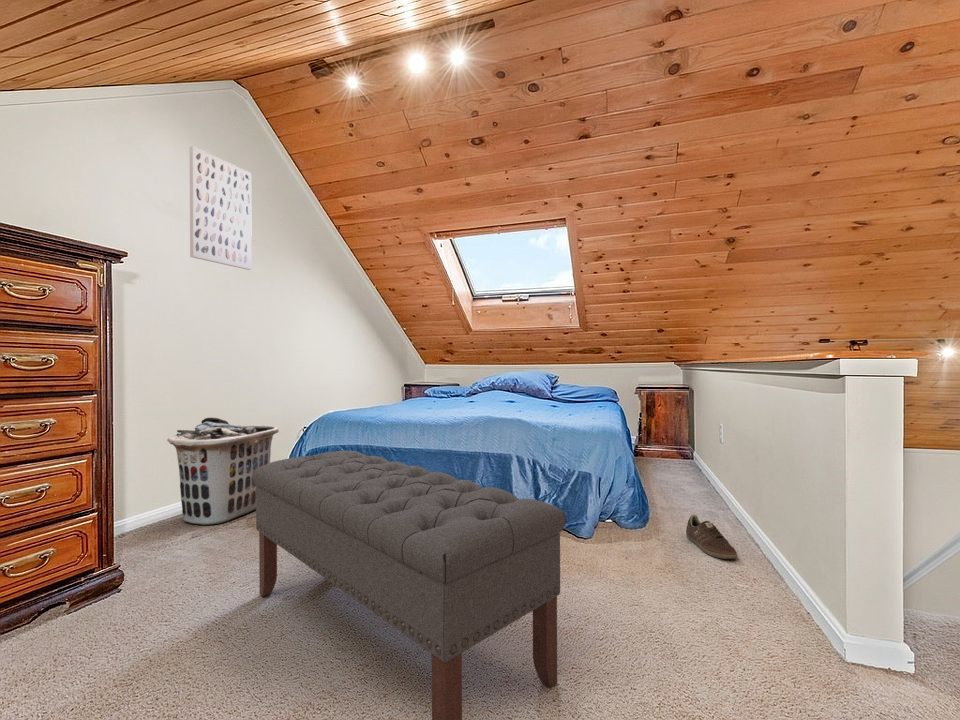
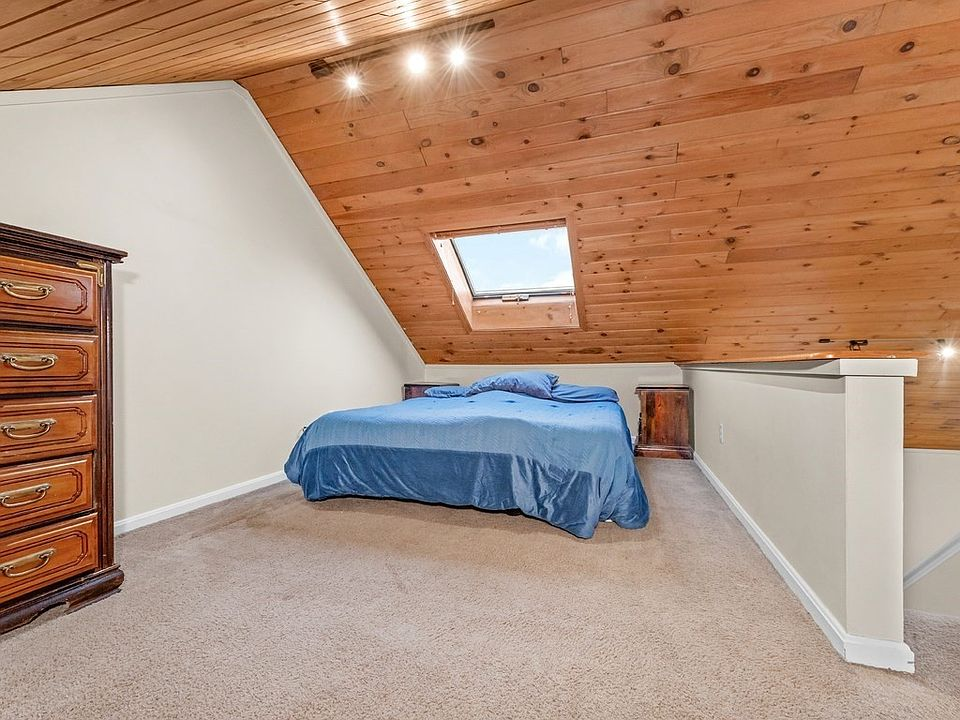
- sneaker [685,513,738,560]
- clothes hamper [166,417,280,526]
- bench [252,449,567,720]
- wall art [189,145,253,271]
